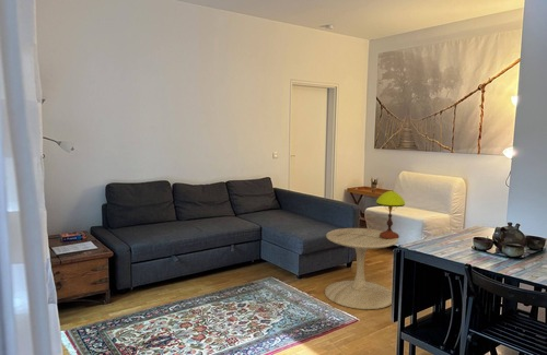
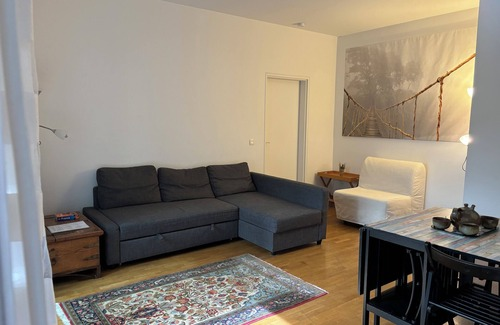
- table lamp [337,190,406,239]
- side table [324,227,399,310]
